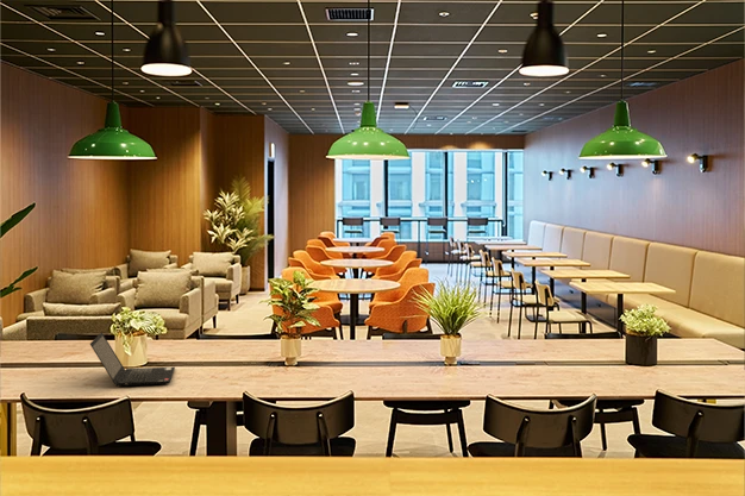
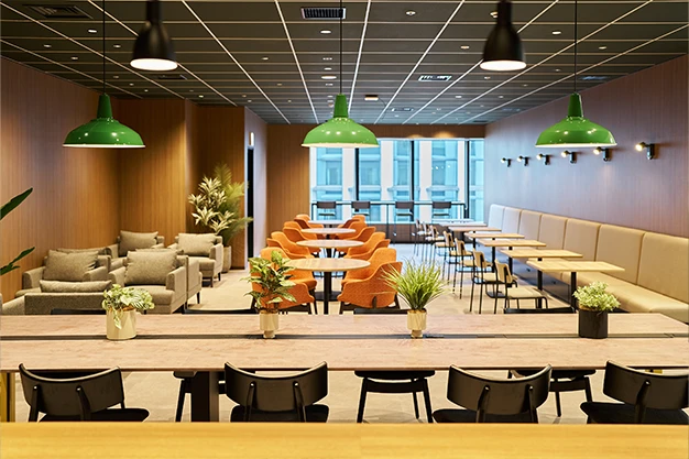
- laptop computer [89,332,176,388]
